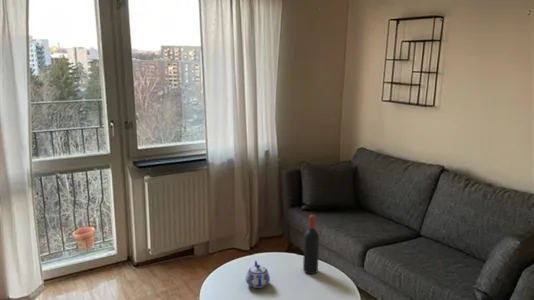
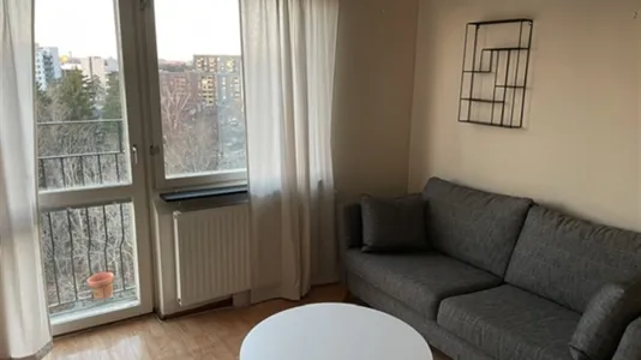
- wine bottle [302,214,320,275]
- teapot [245,259,271,289]
